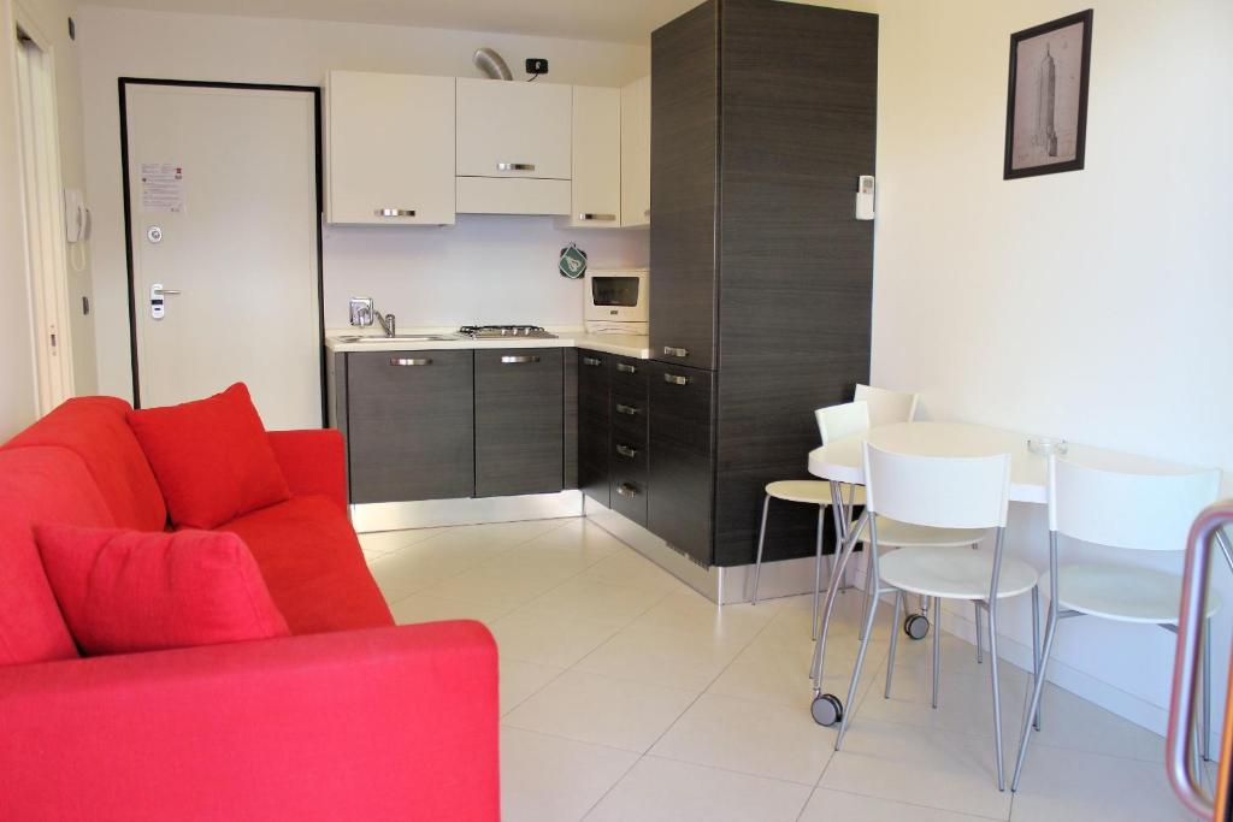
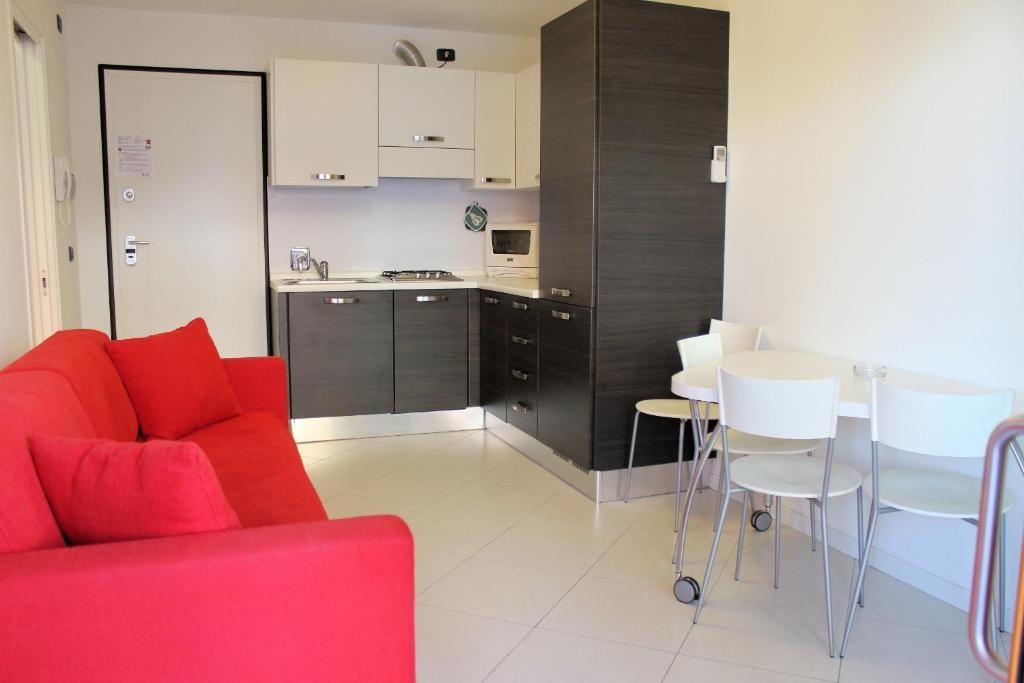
- wall art [1002,7,1095,182]
